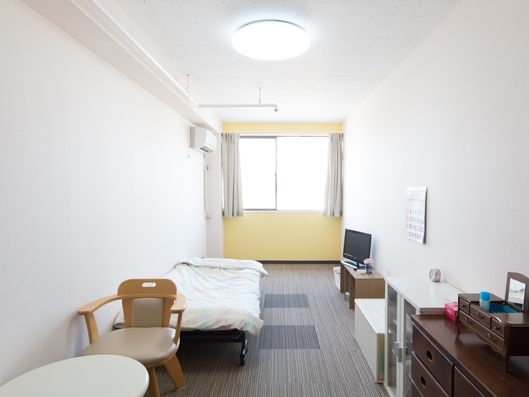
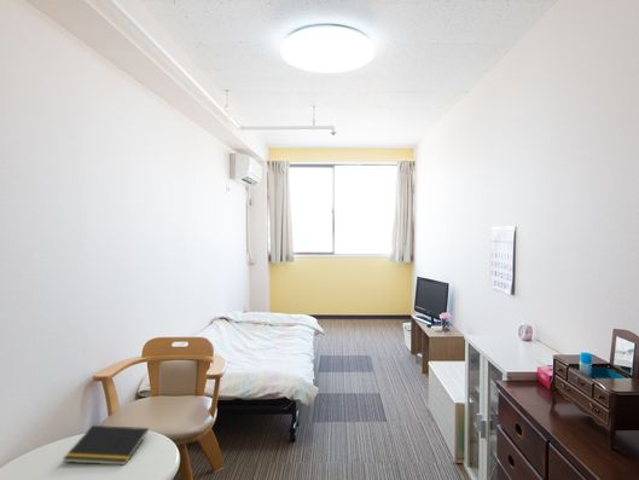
+ notepad [62,424,150,465]
